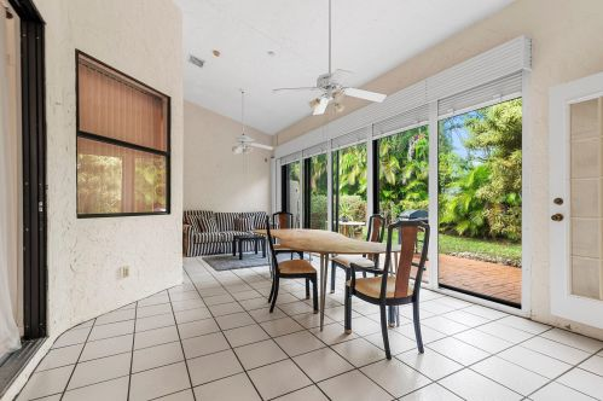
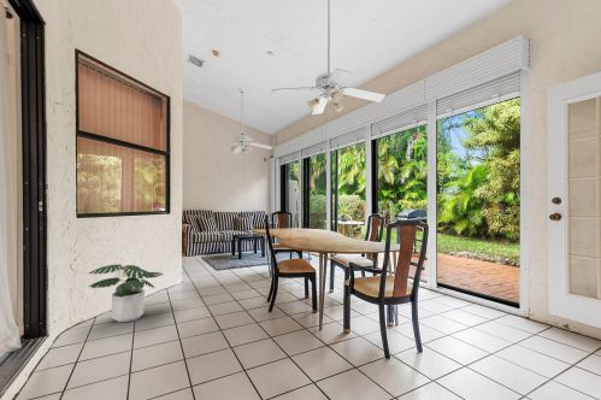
+ potted plant [88,263,164,323]
